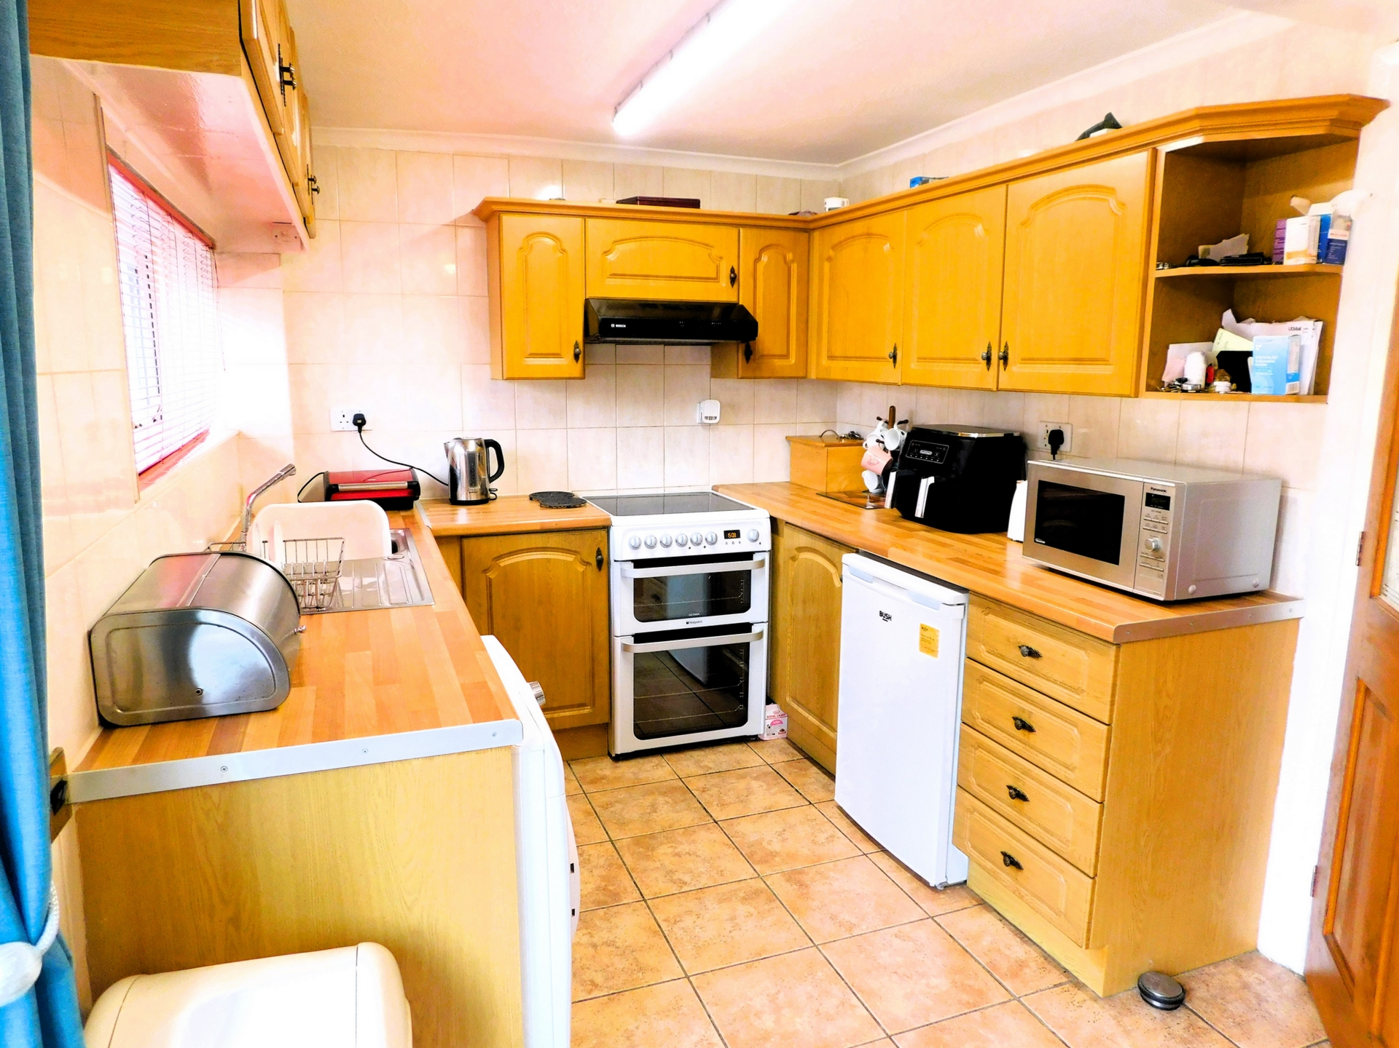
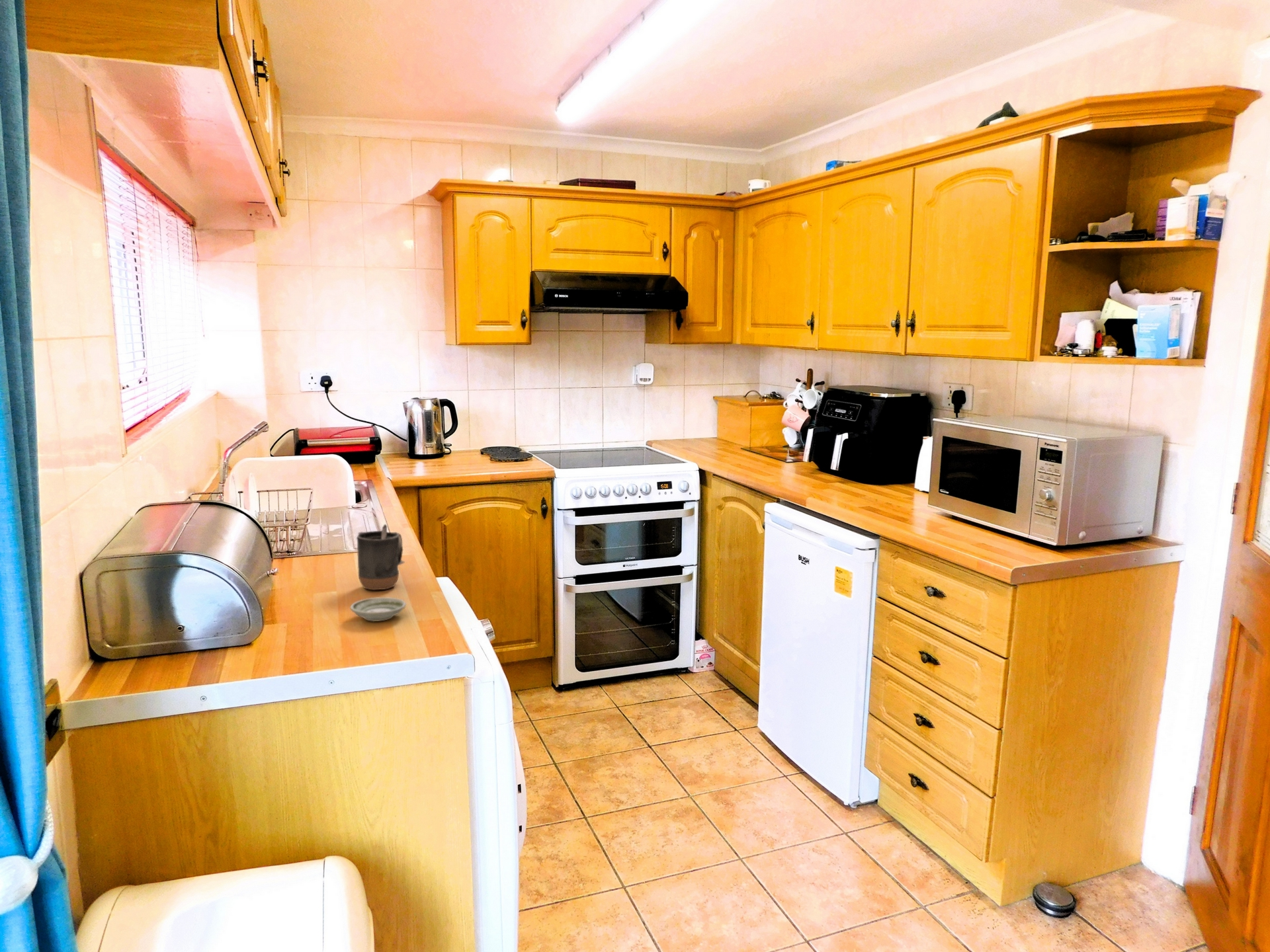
+ saucer [349,596,407,622]
+ mug [356,524,405,590]
